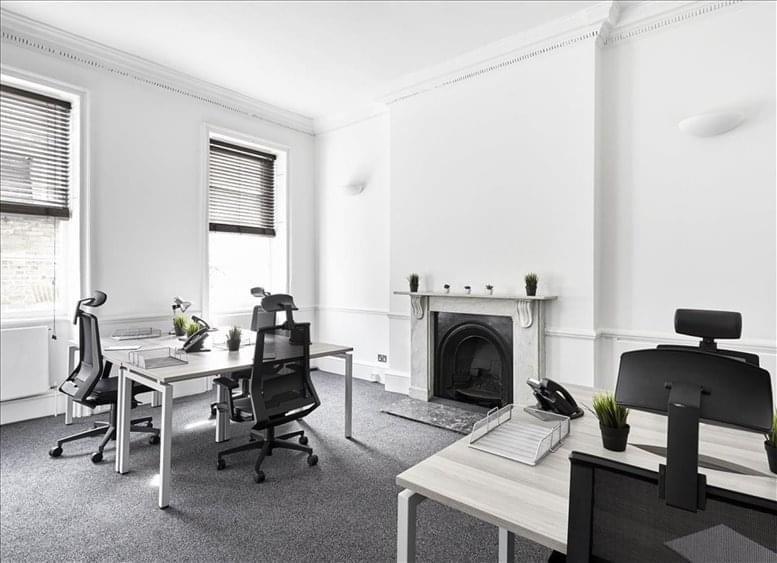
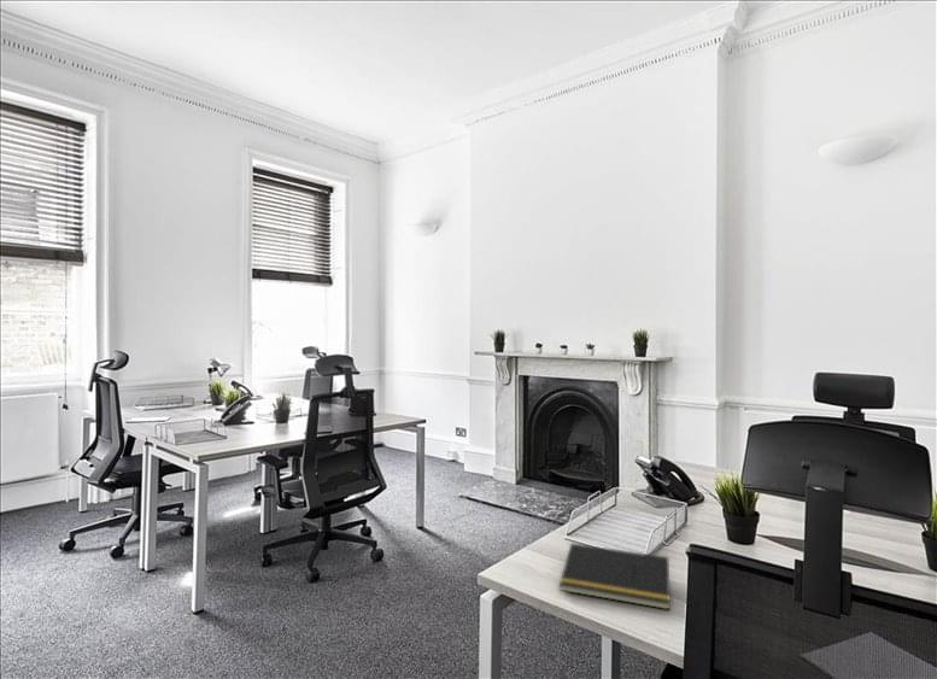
+ notepad [558,542,672,610]
